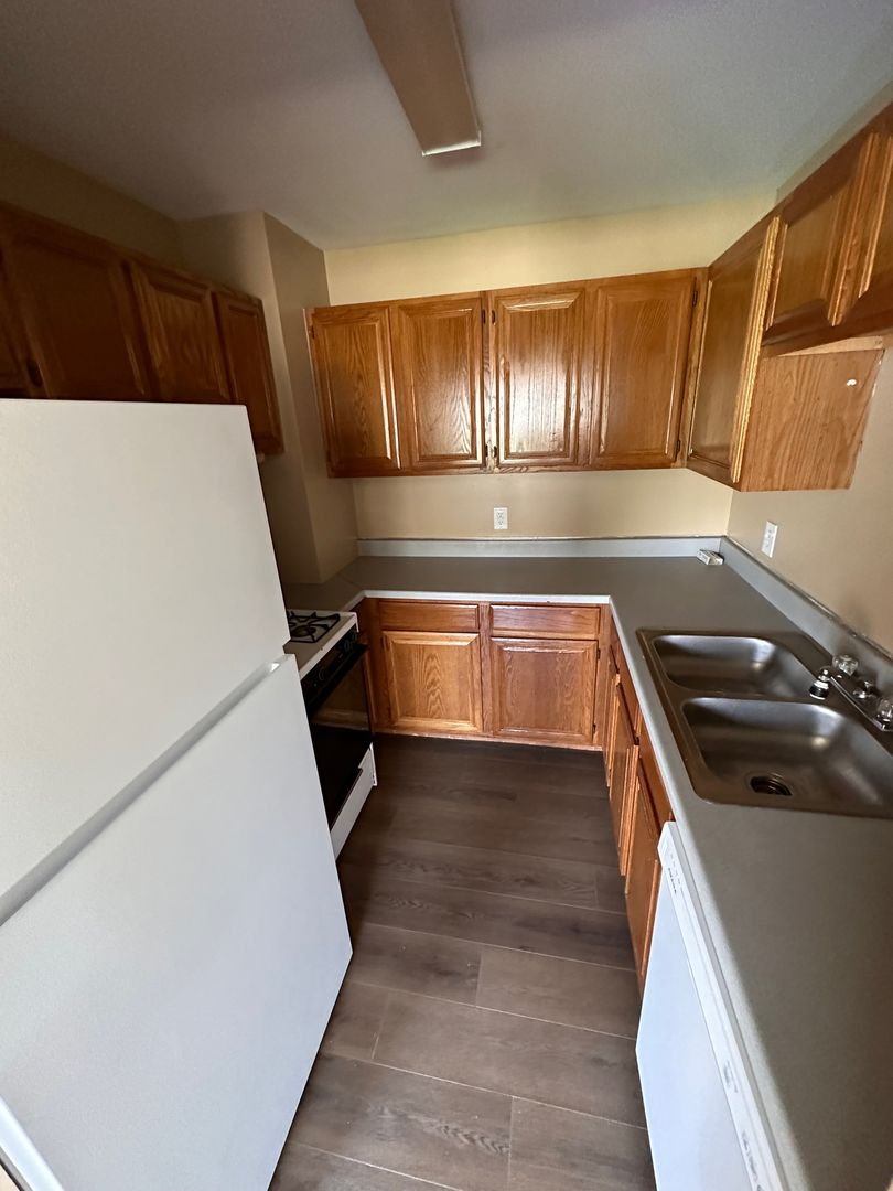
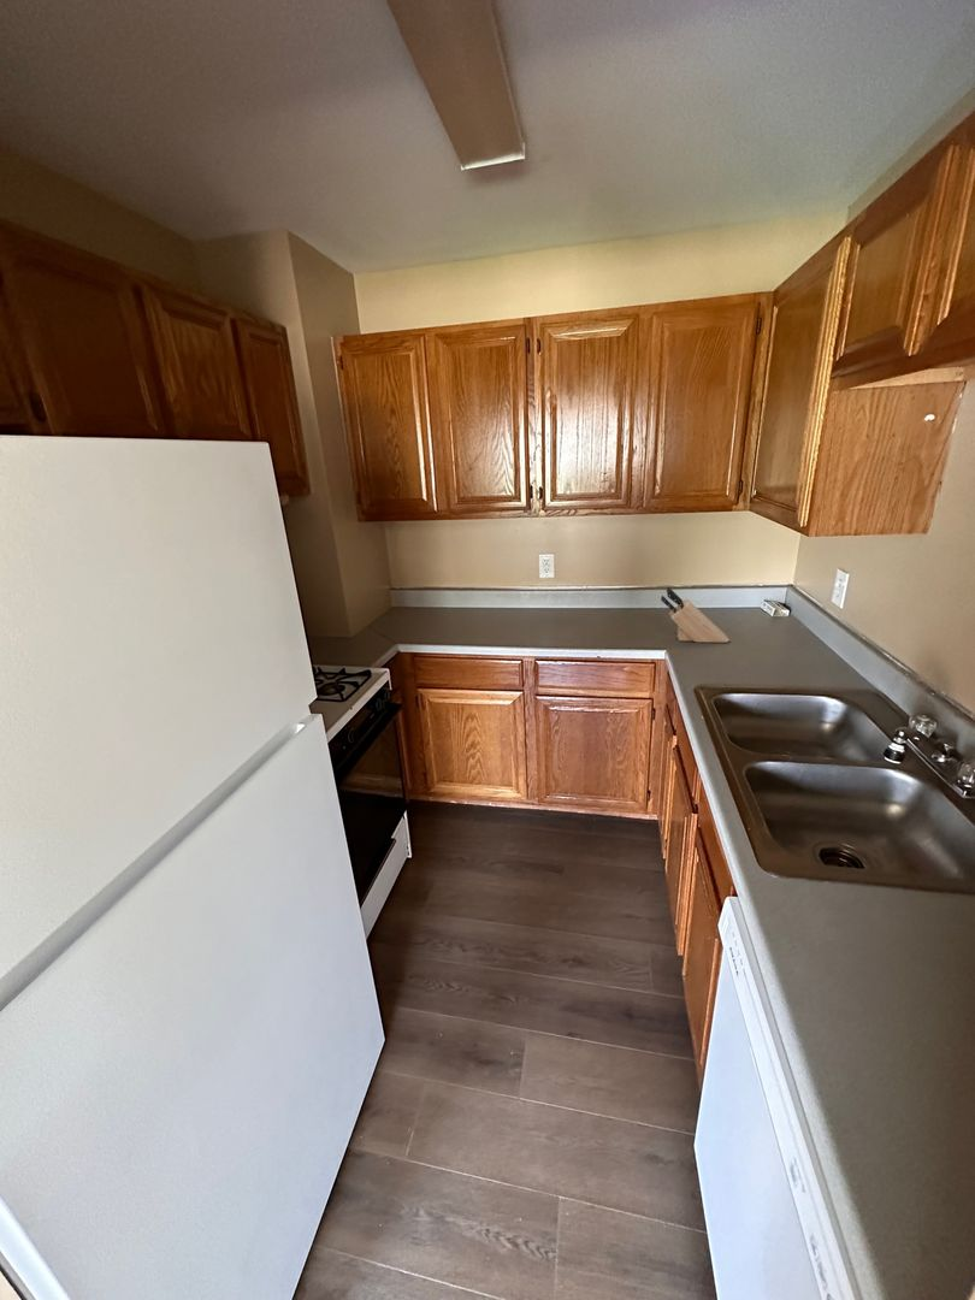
+ knife block [660,585,731,644]
